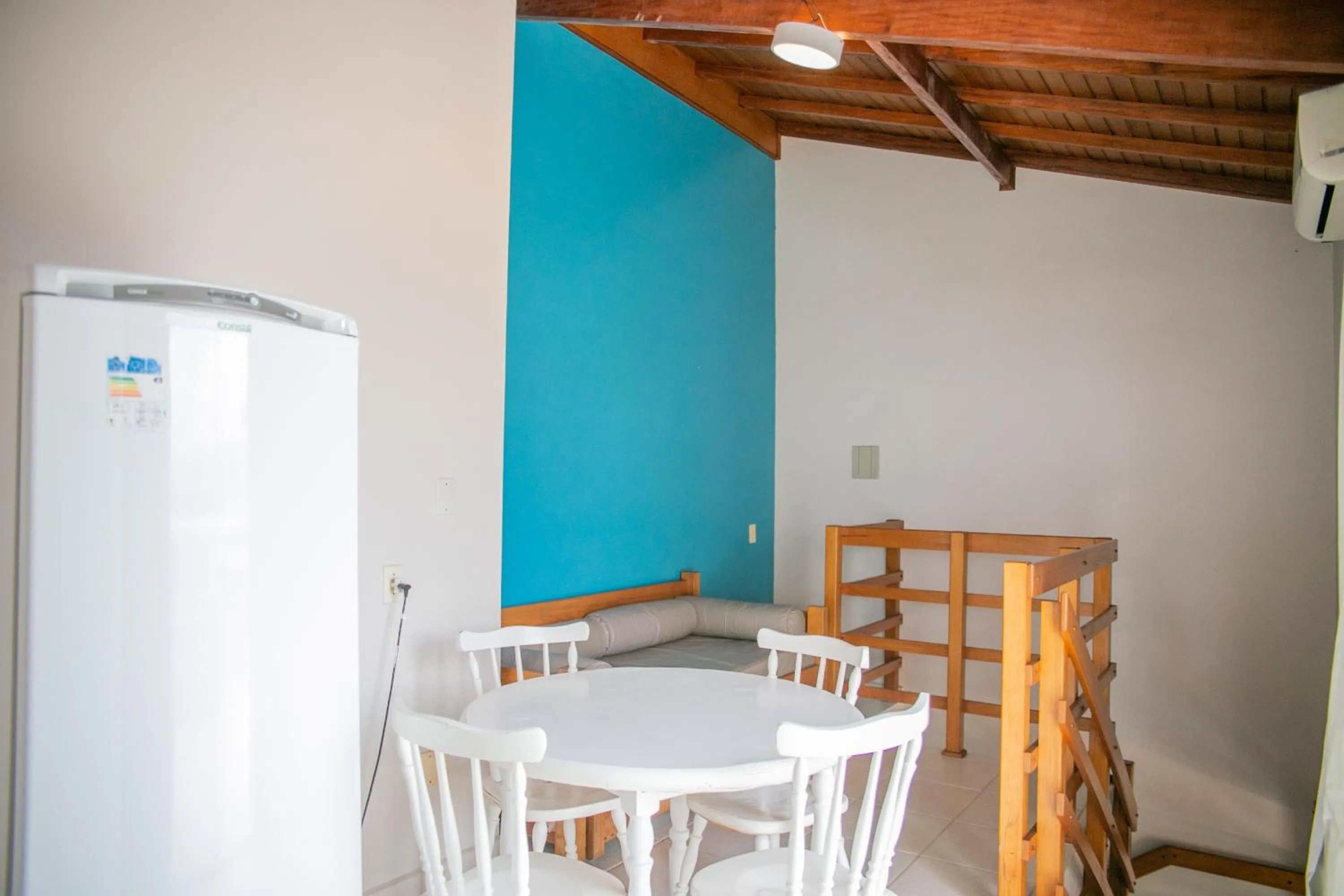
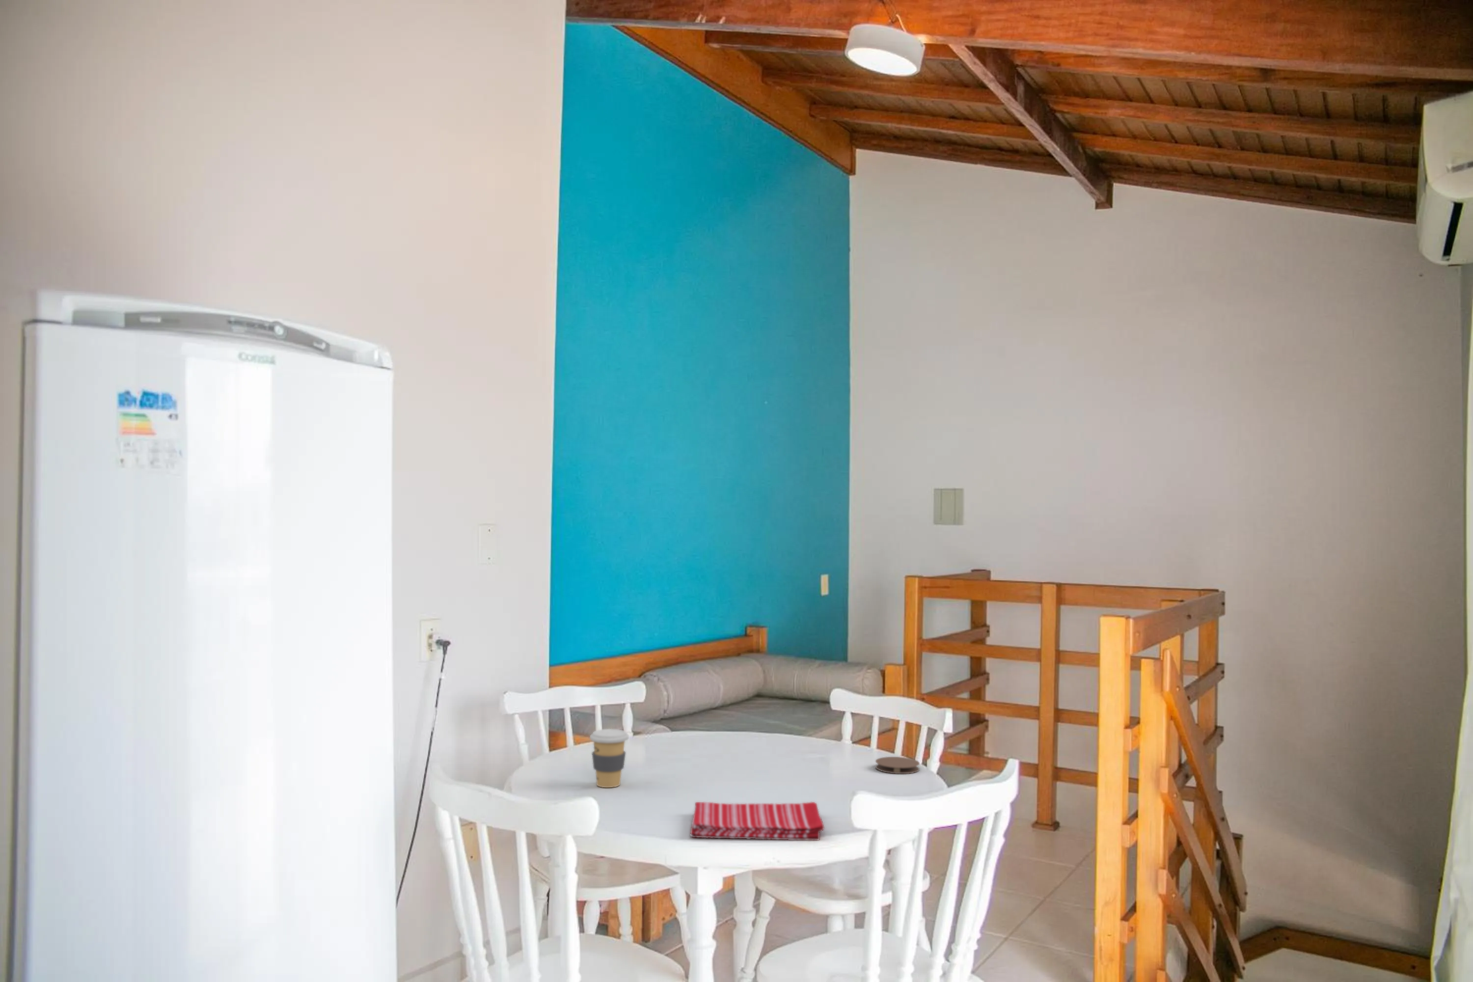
+ dish towel [689,801,825,841]
+ coaster [875,756,921,774]
+ coffee cup [590,728,629,788]
